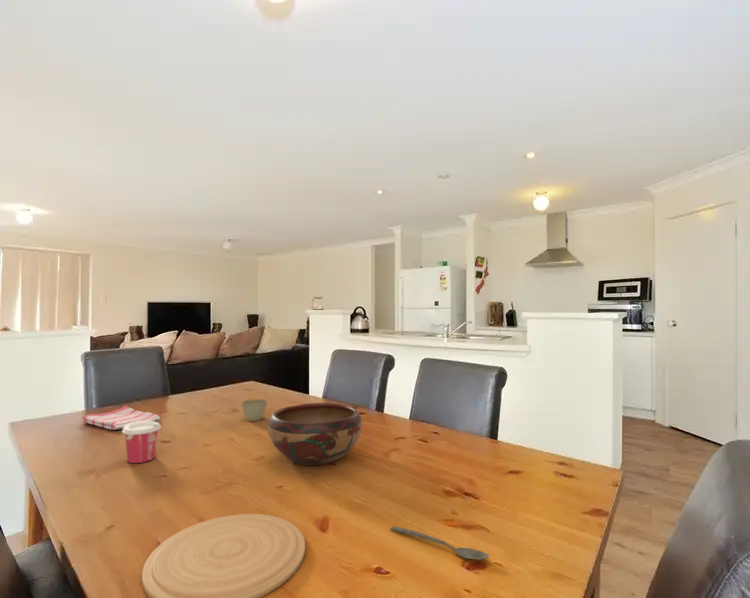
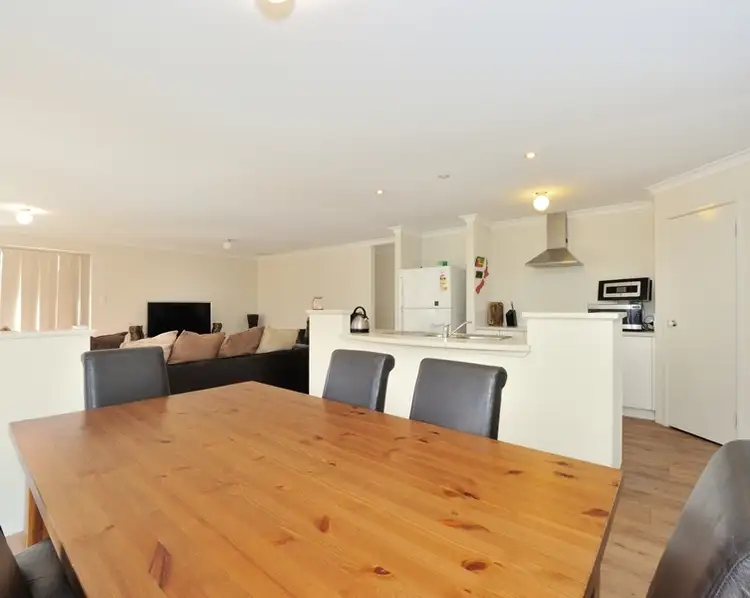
- dish towel [82,405,160,431]
- cup [121,421,162,464]
- plate [141,513,306,598]
- spoon [390,525,490,561]
- decorative bowl [267,402,363,466]
- flower pot [240,398,269,422]
